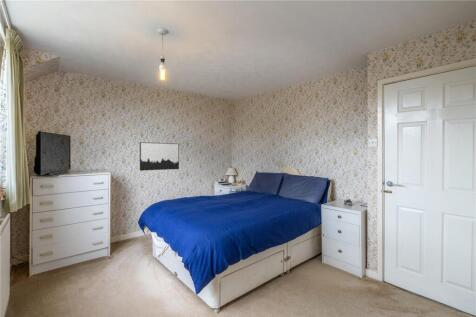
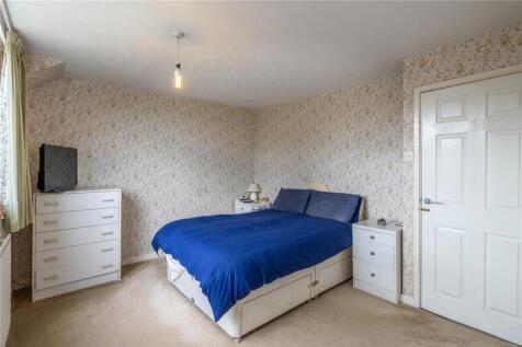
- wall art [139,141,180,172]
